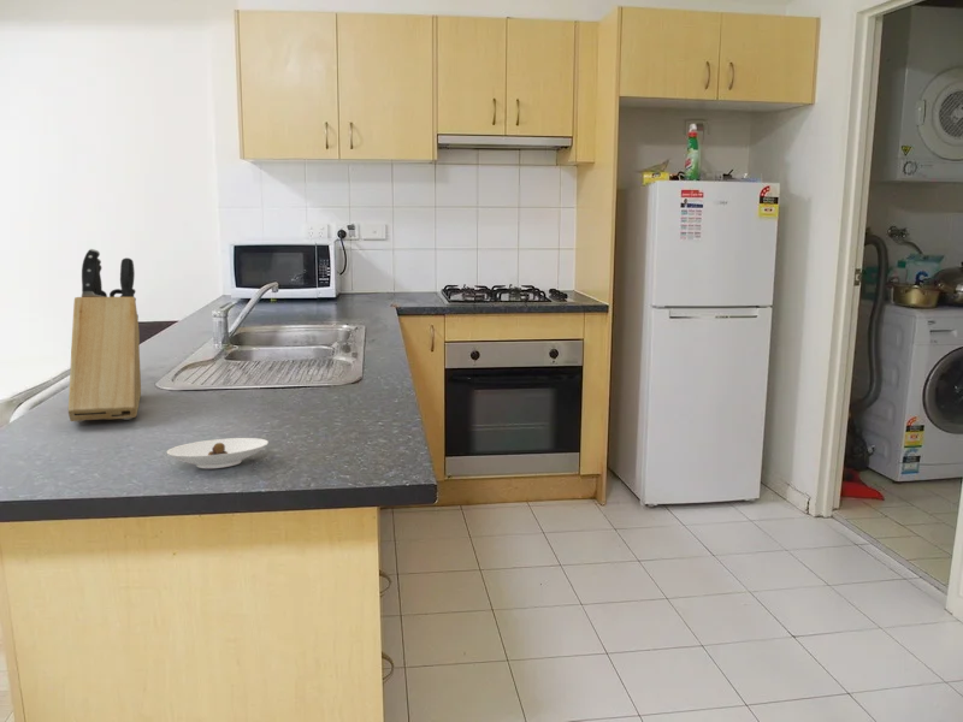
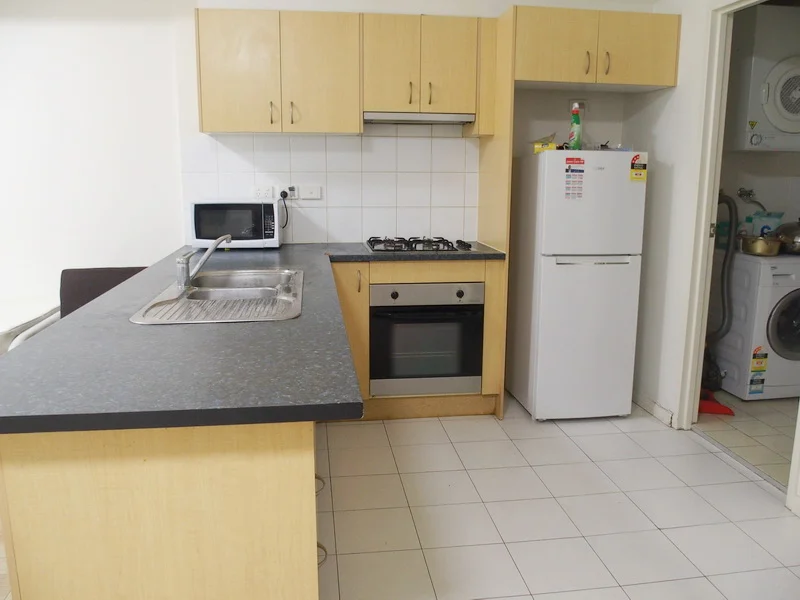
- saucer [166,437,270,469]
- knife block [67,248,142,424]
